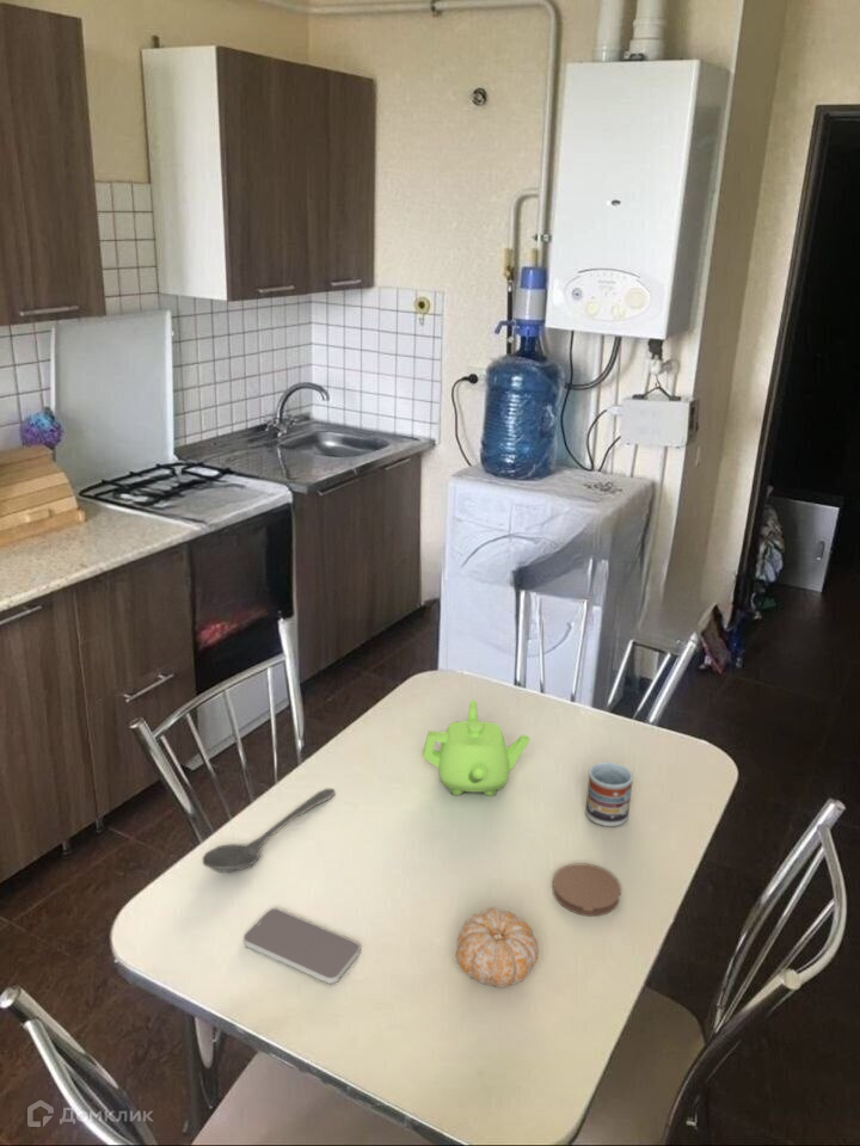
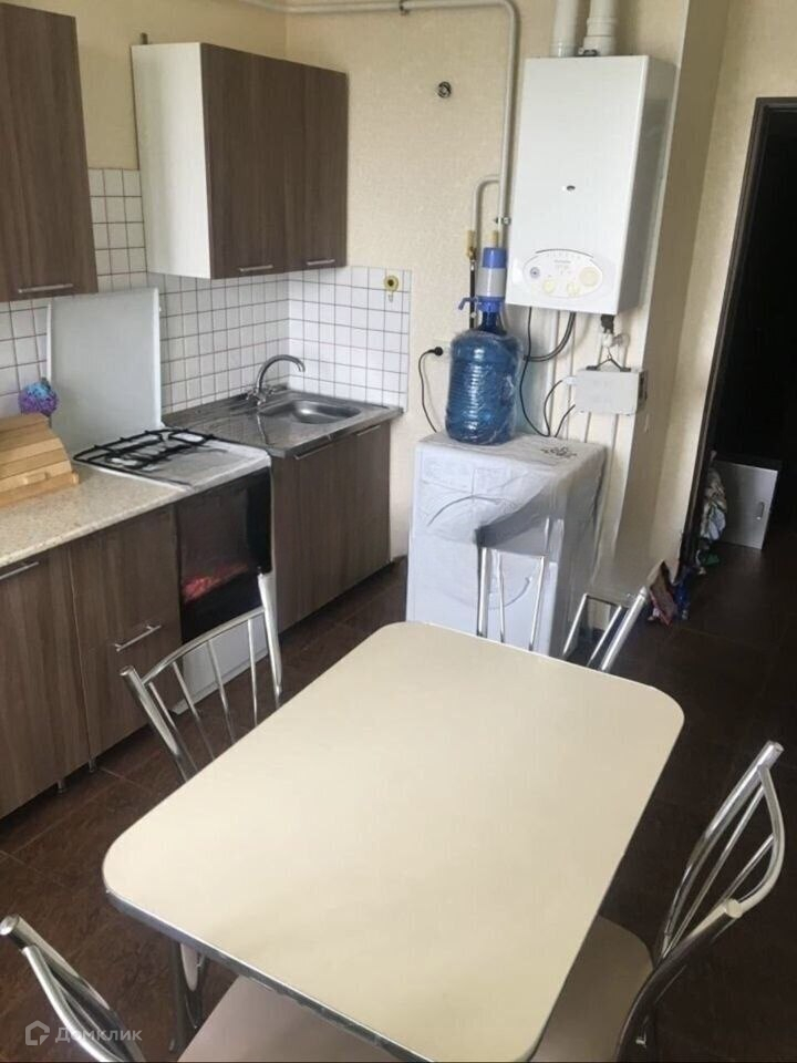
- smartphone [242,907,361,985]
- cup [584,762,634,827]
- stirrer [202,788,337,874]
- fruit [455,906,540,988]
- teapot [422,700,530,797]
- coaster [551,863,622,917]
